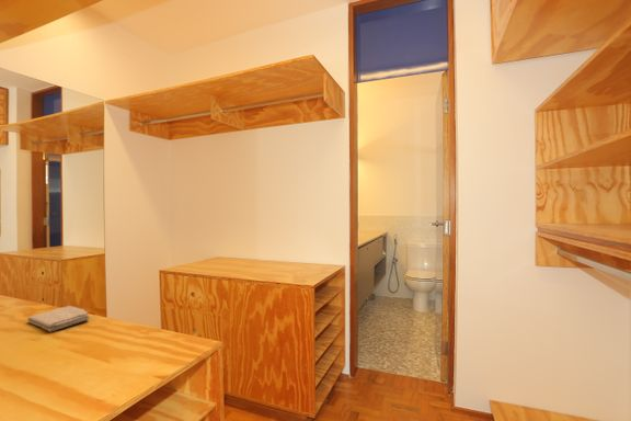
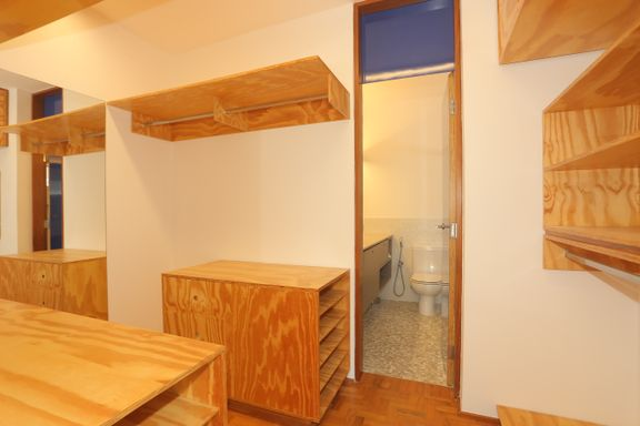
- washcloth [26,305,91,332]
